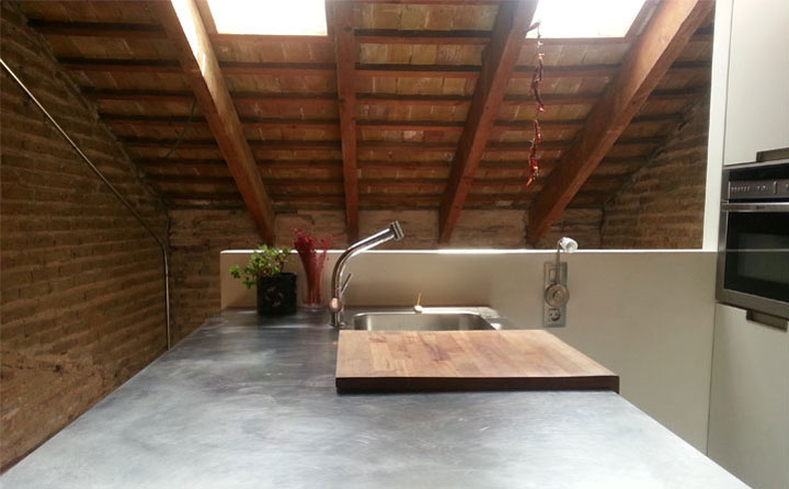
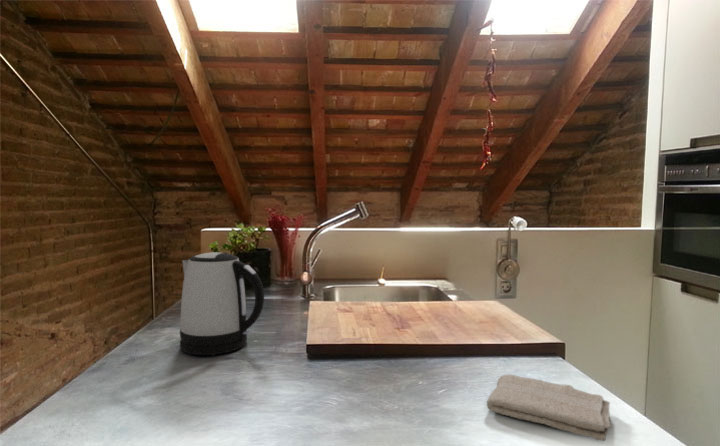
+ kettle [179,251,265,356]
+ washcloth [486,374,613,442]
